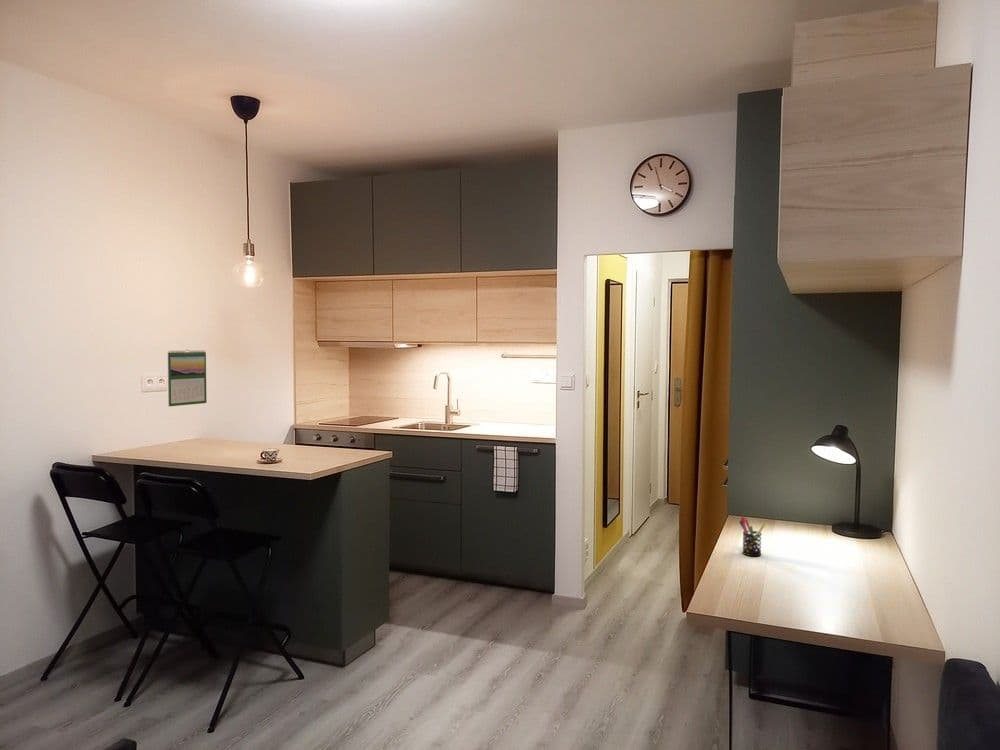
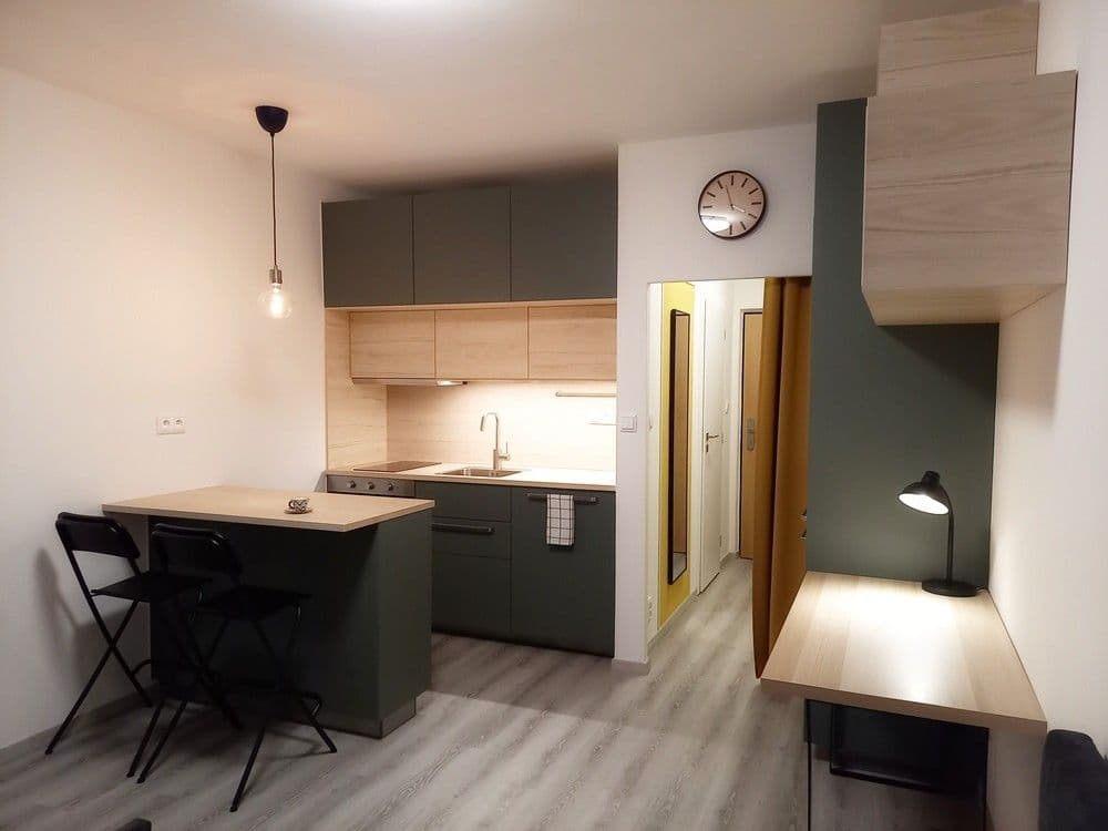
- calendar [167,349,208,407]
- pen holder [738,516,767,557]
